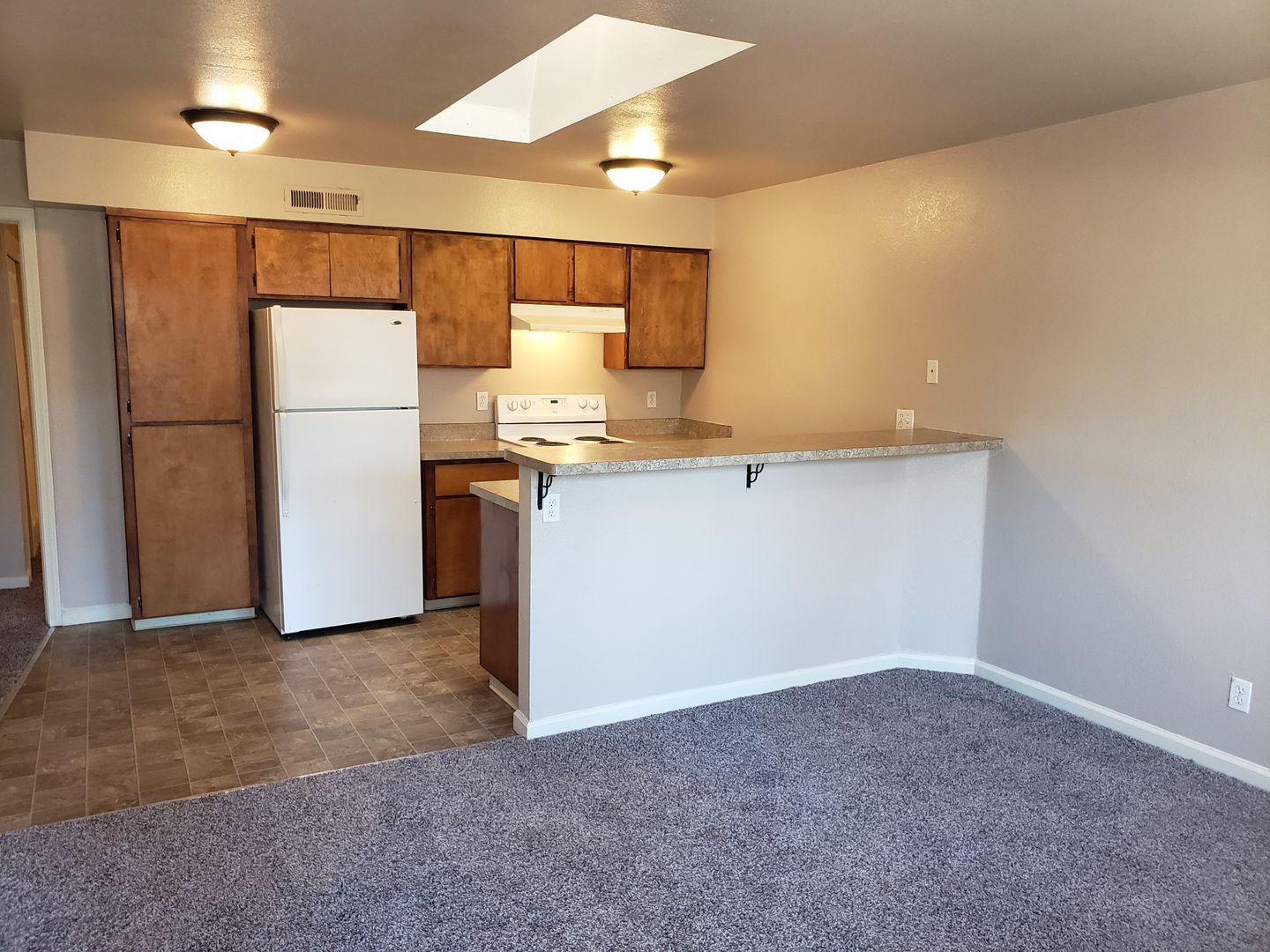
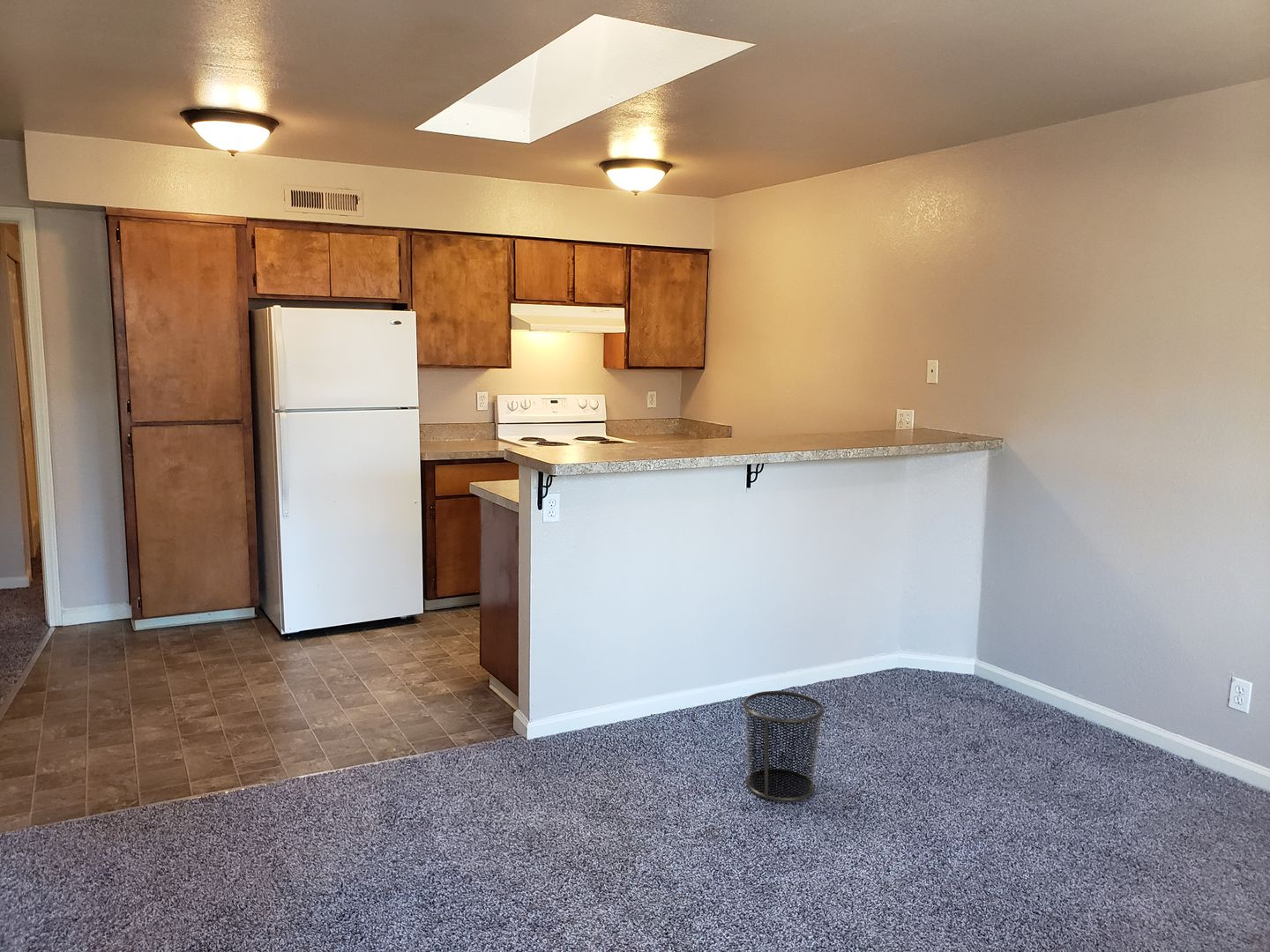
+ waste bin [743,690,825,802]
